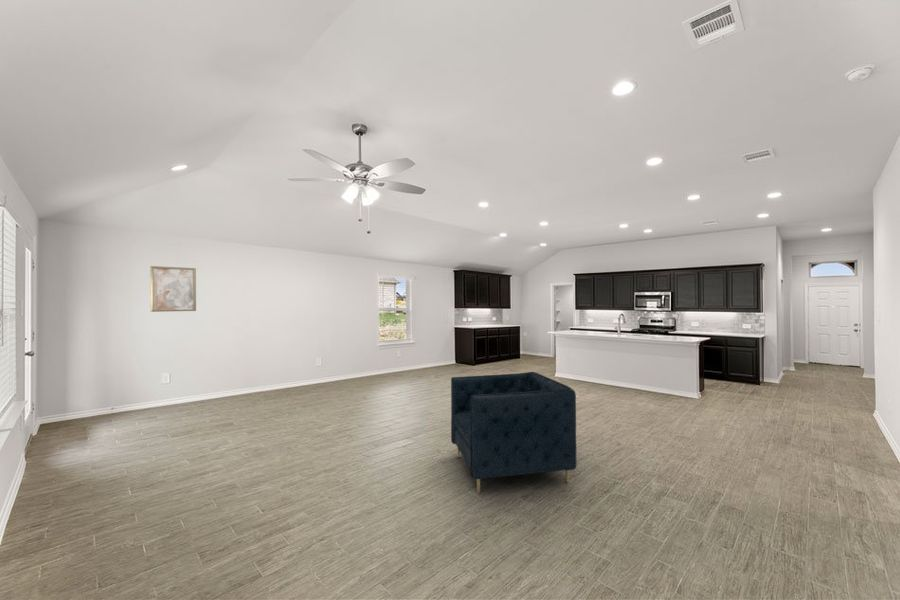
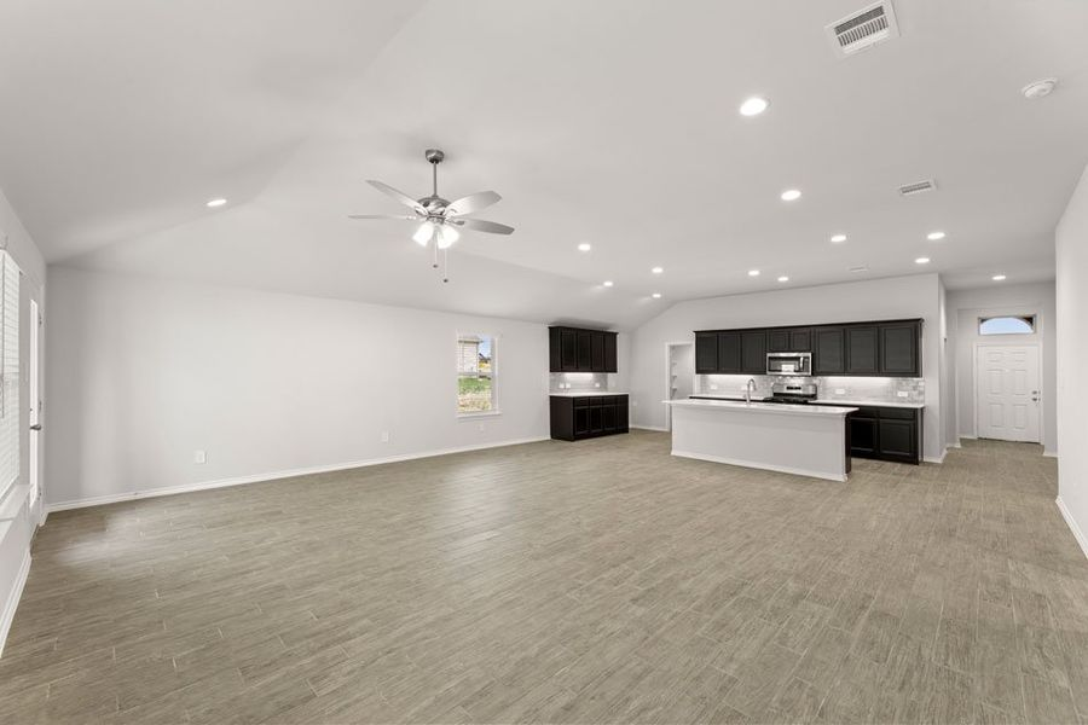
- wall art [149,265,197,313]
- chair [450,371,578,494]
